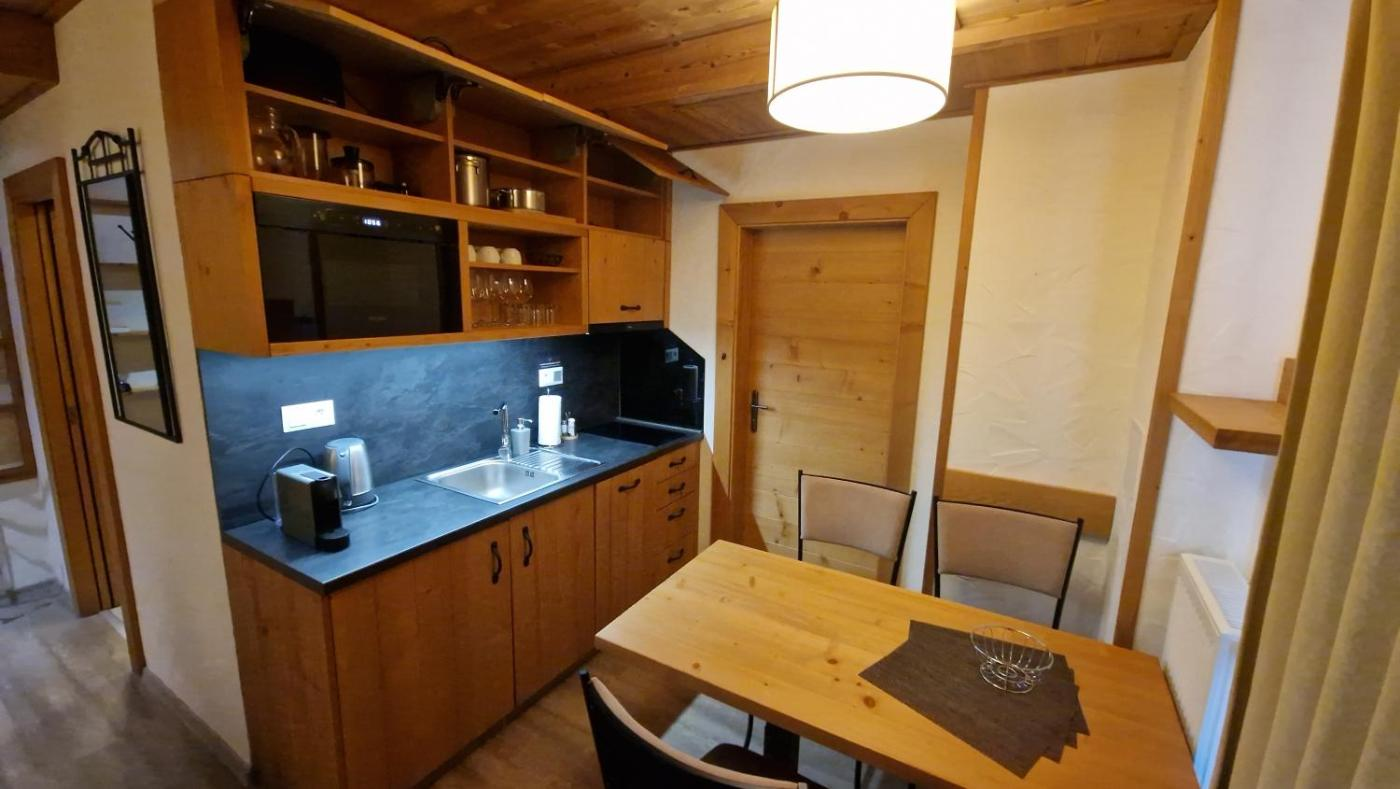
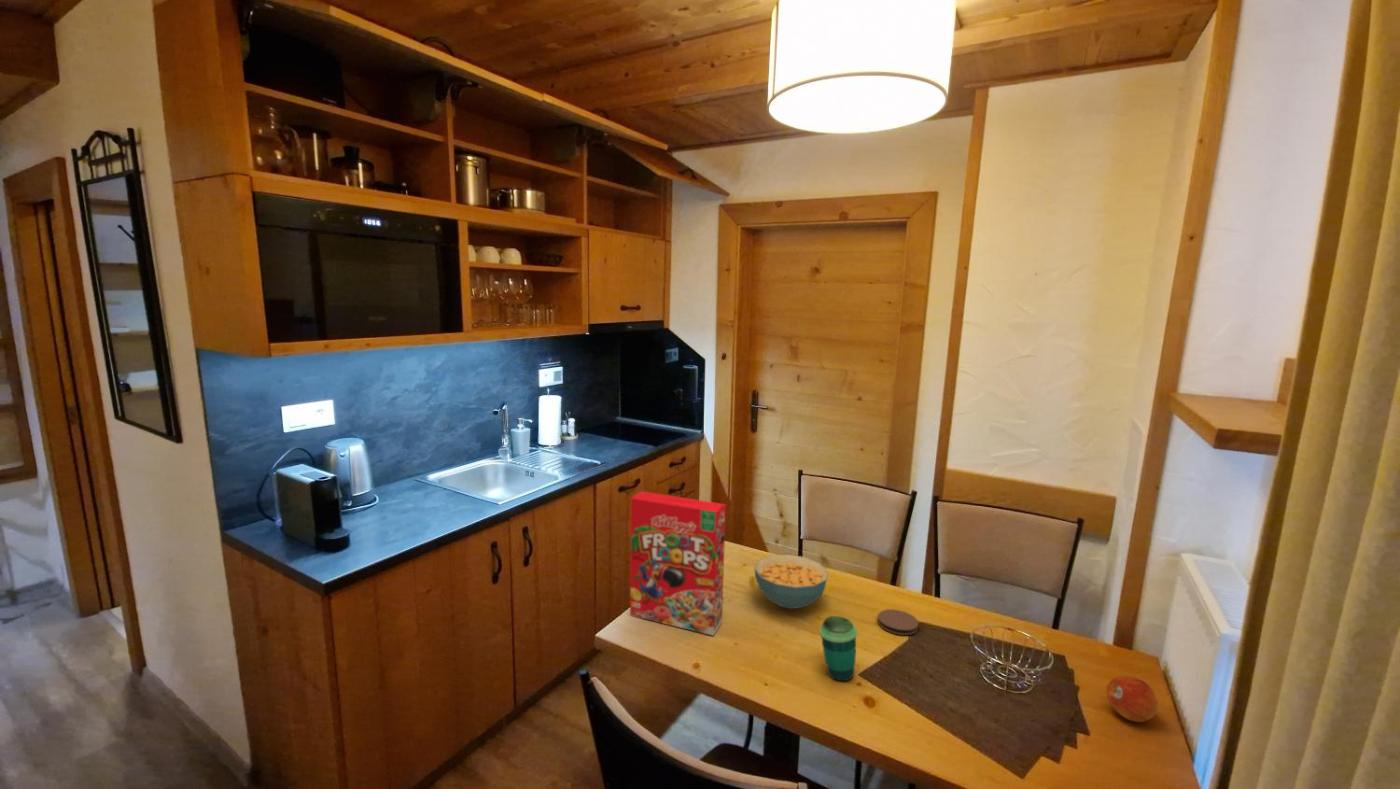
+ fruit [1106,675,1159,723]
+ cereal box [629,490,727,637]
+ coaster [877,608,920,636]
+ cup [819,615,858,682]
+ cereal bowl [753,554,829,610]
